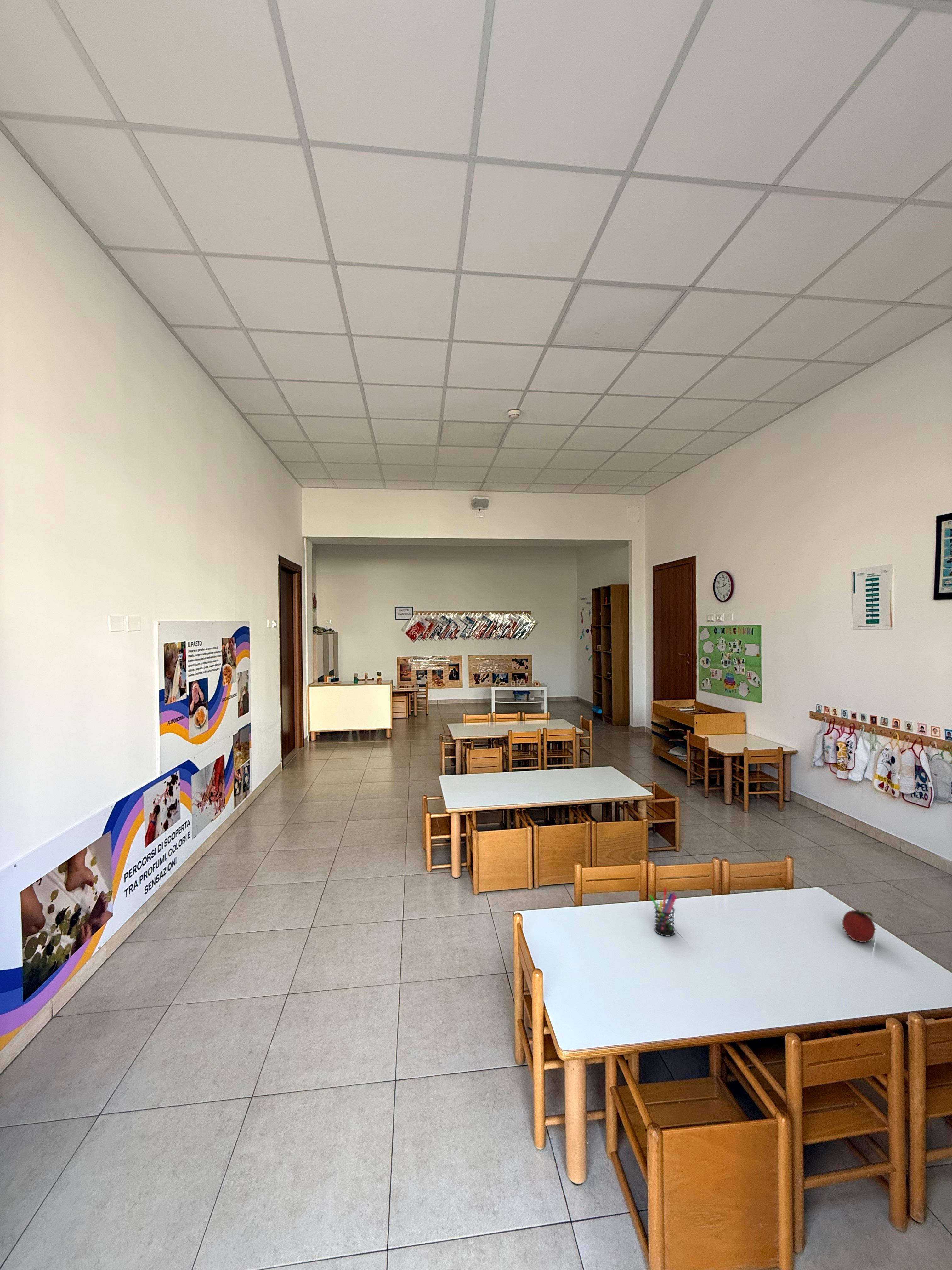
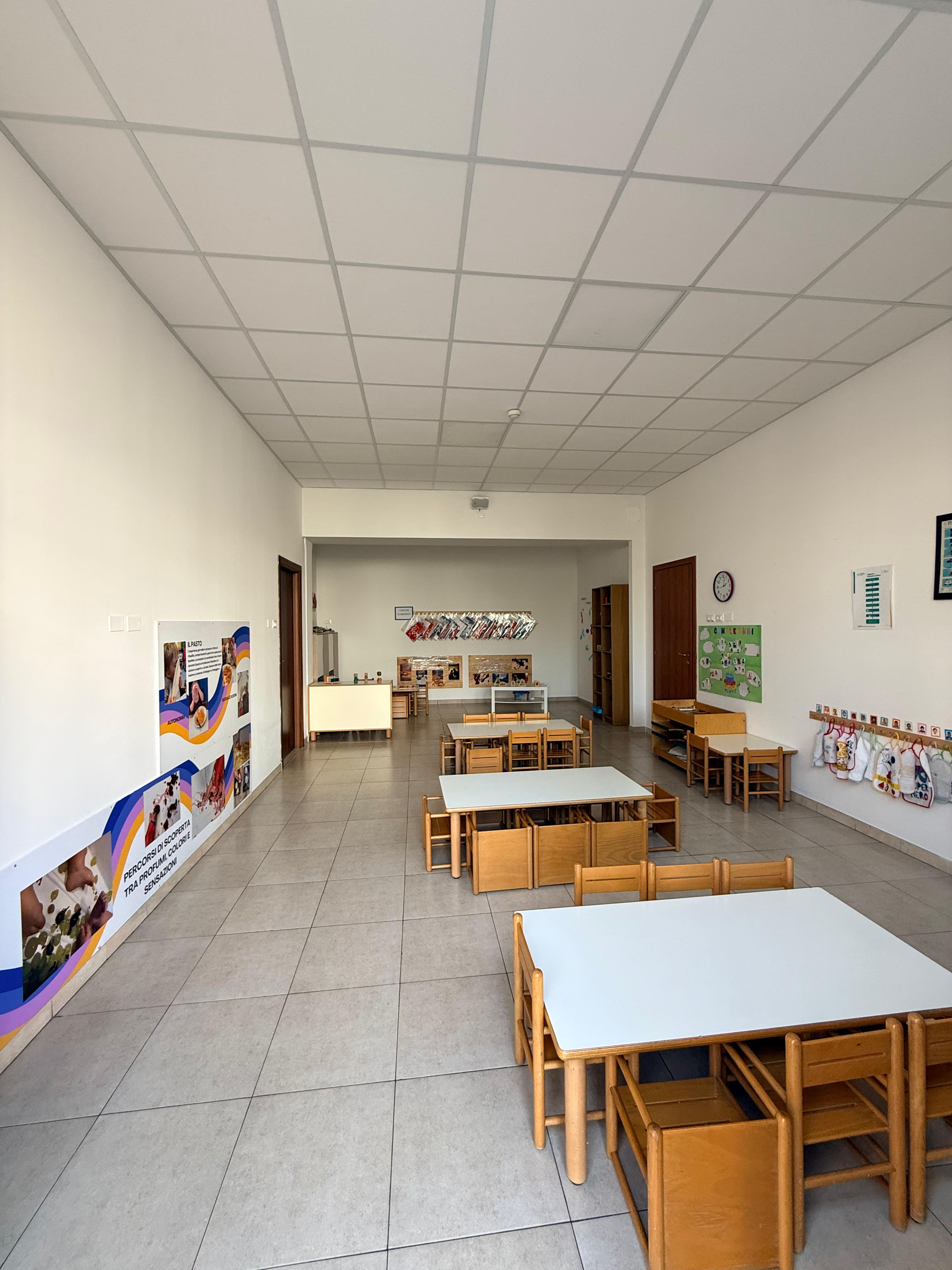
- fruit [842,910,876,943]
- pen holder [649,887,677,936]
